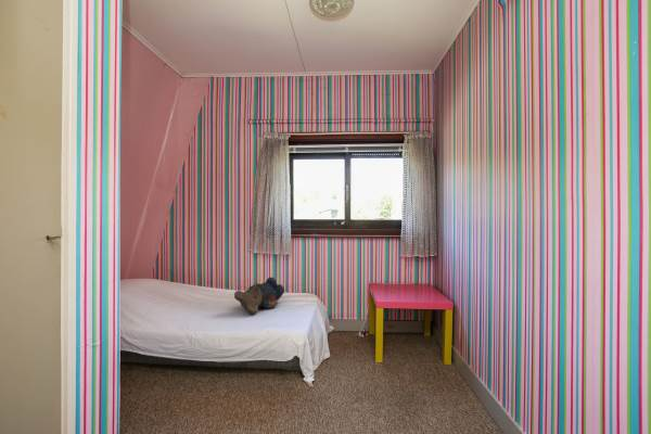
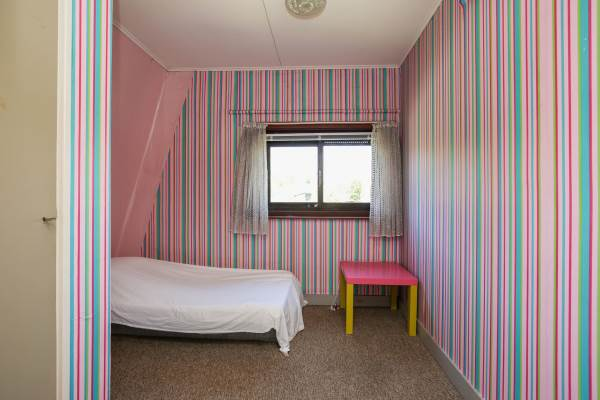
- teddy bear [233,277,285,315]
